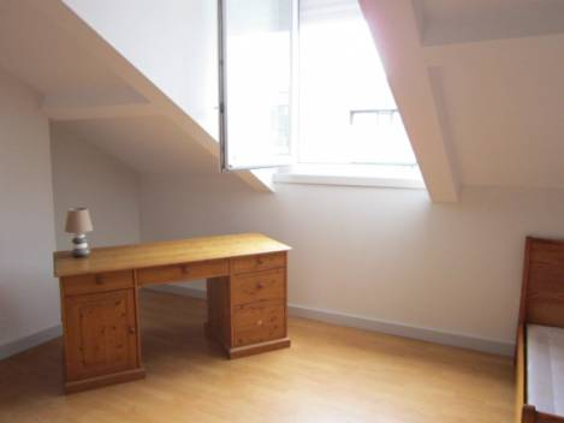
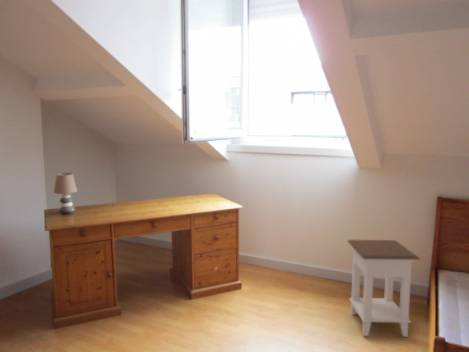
+ nightstand [346,239,421,338]
